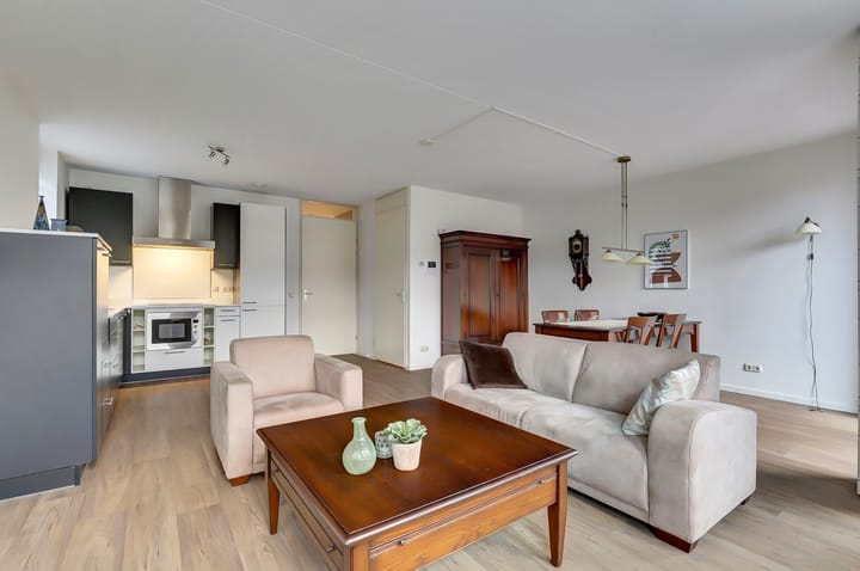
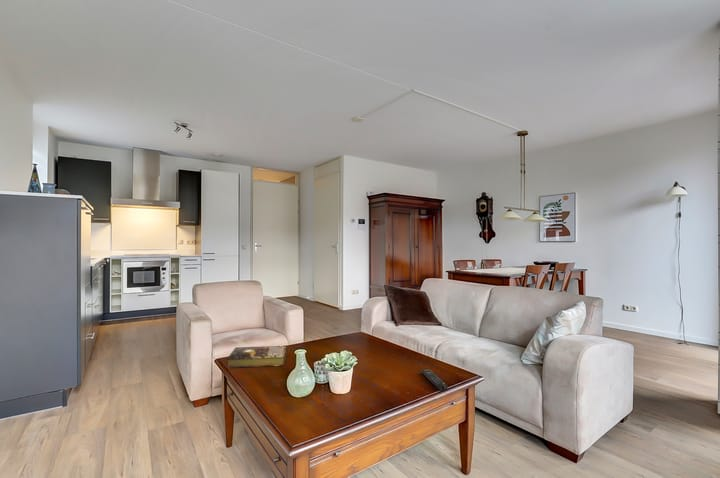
+ book [226,345,288,369]
+ remote control [420,368,449,392]
